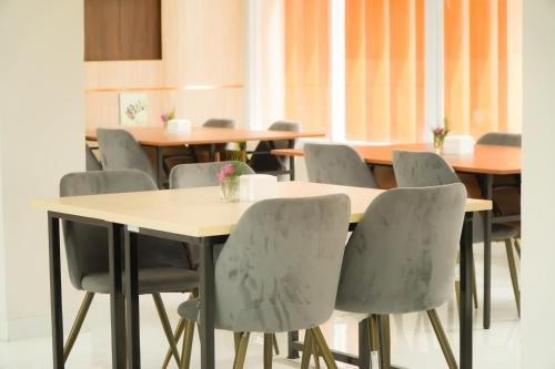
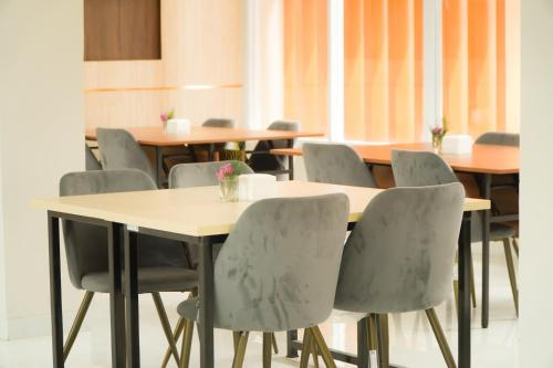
- wall art [117,92,149,126]
